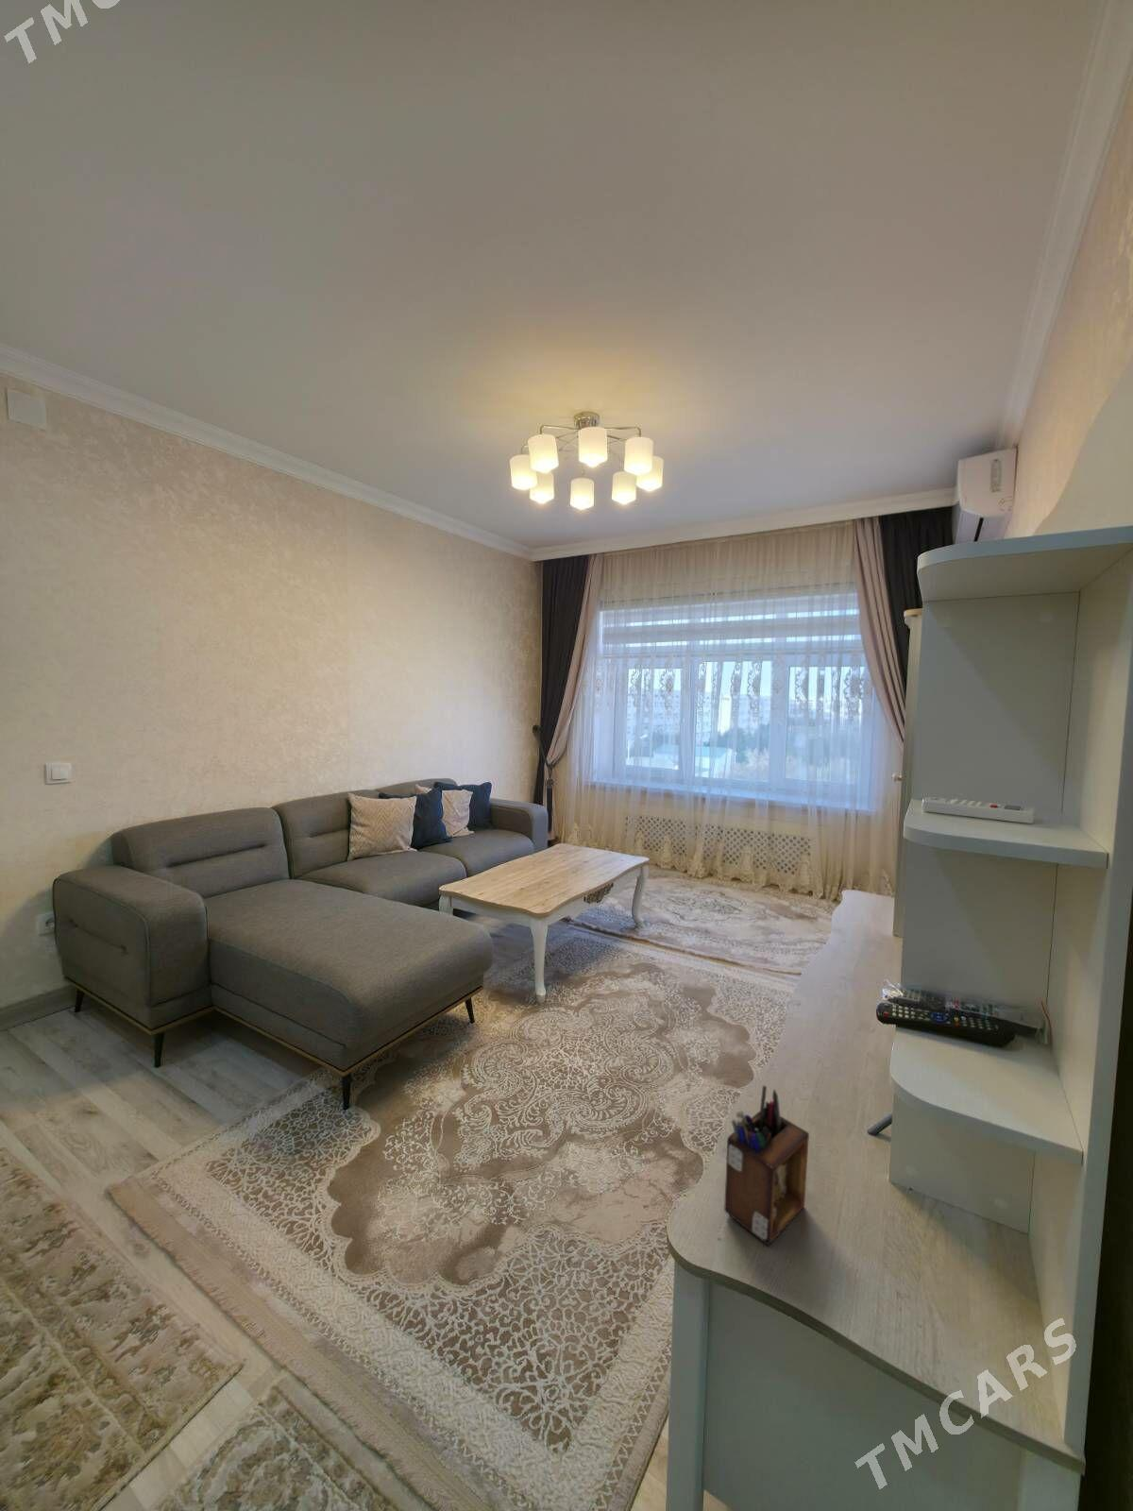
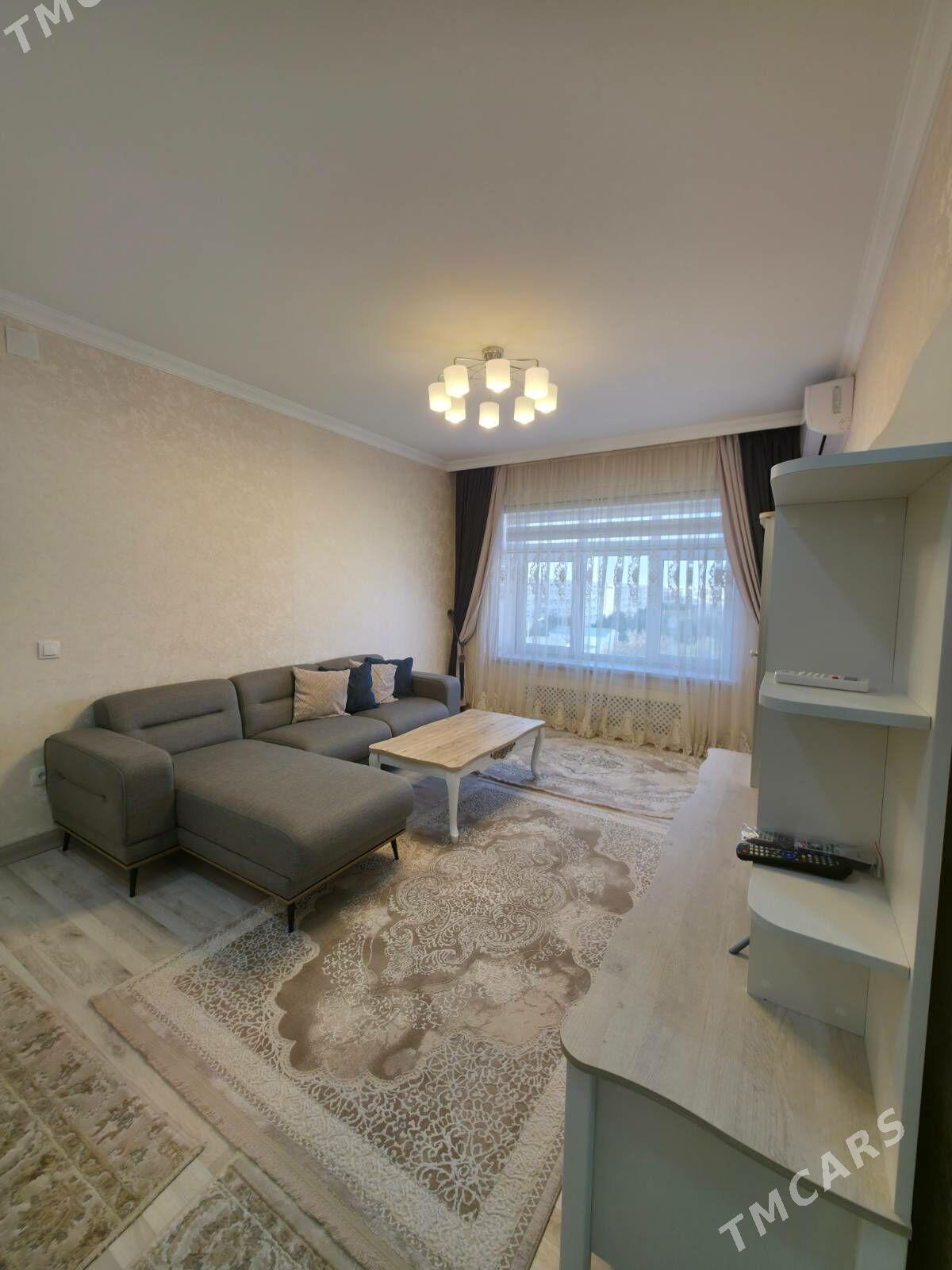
- desk organizer [724,1085,810,1247]
